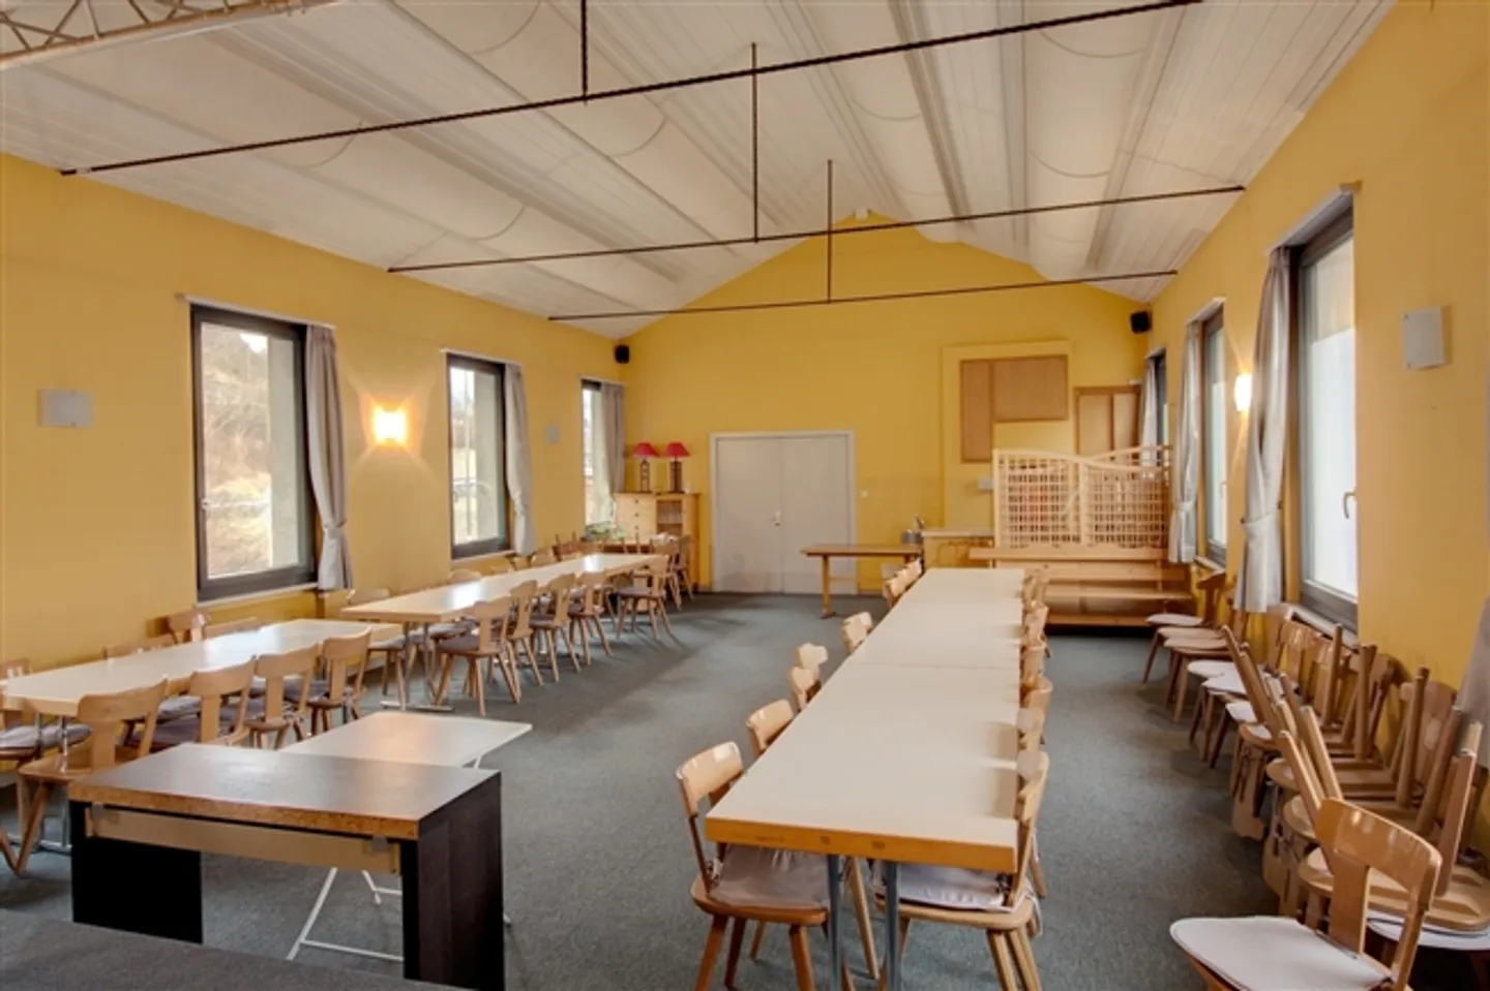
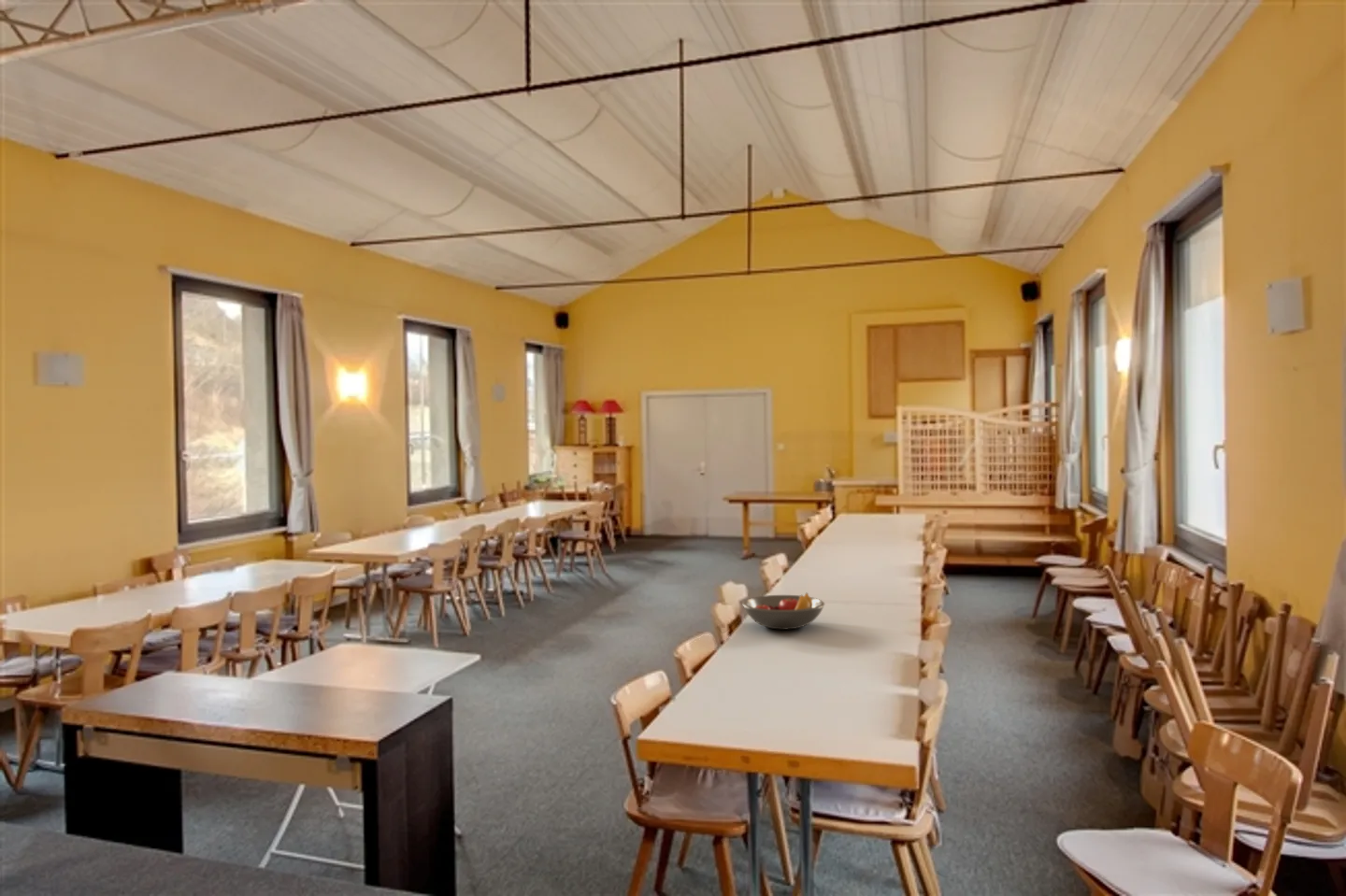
+ fruit bowl [741,591,825,631]
